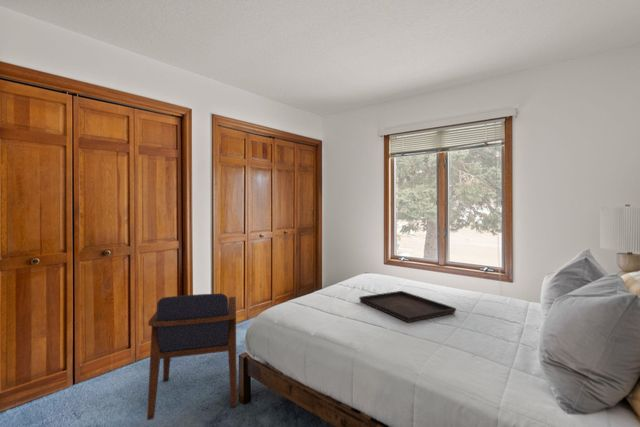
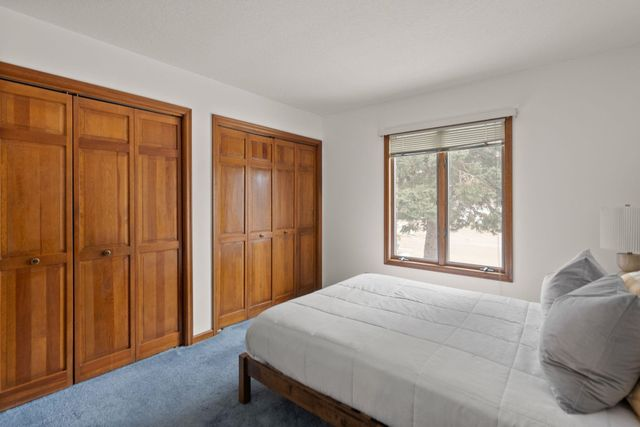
- armchair [146,293,238,421]
- serving tray [358,290,457,324]
